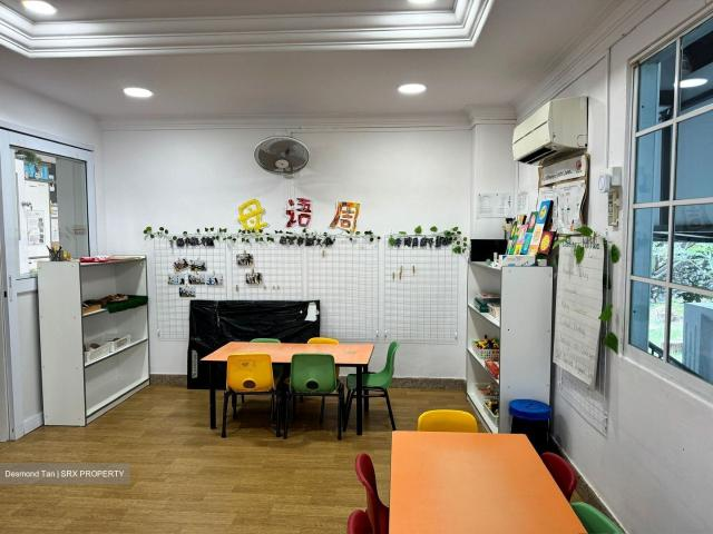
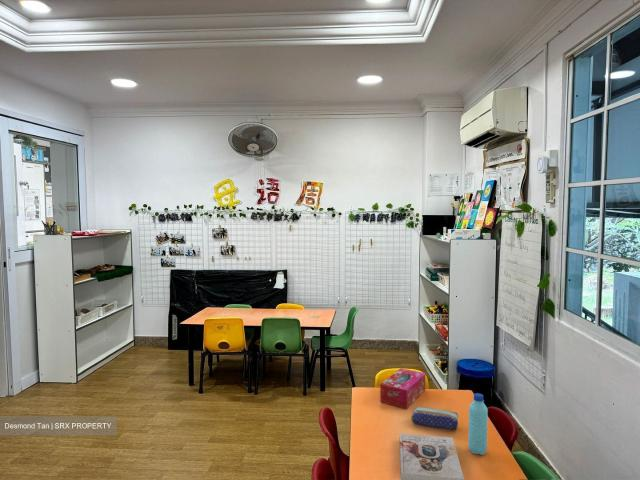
+ book [398,432,465,480]
+ water bottle [467,392,489,456]
+ pencil case [410,406,459,431]
+ tissue box [379,367,426,410]
